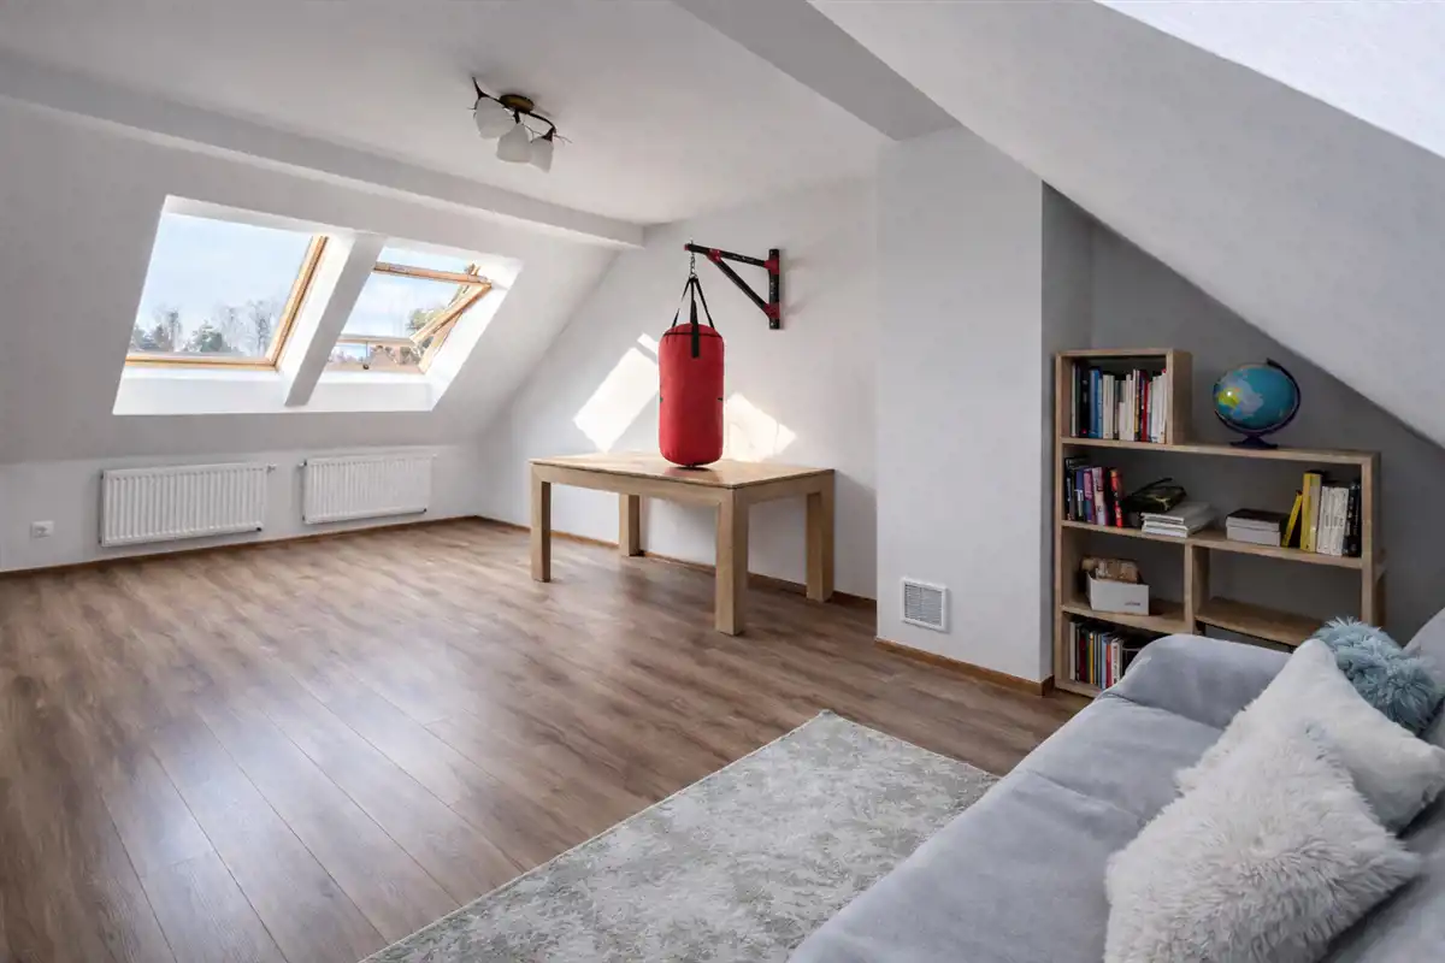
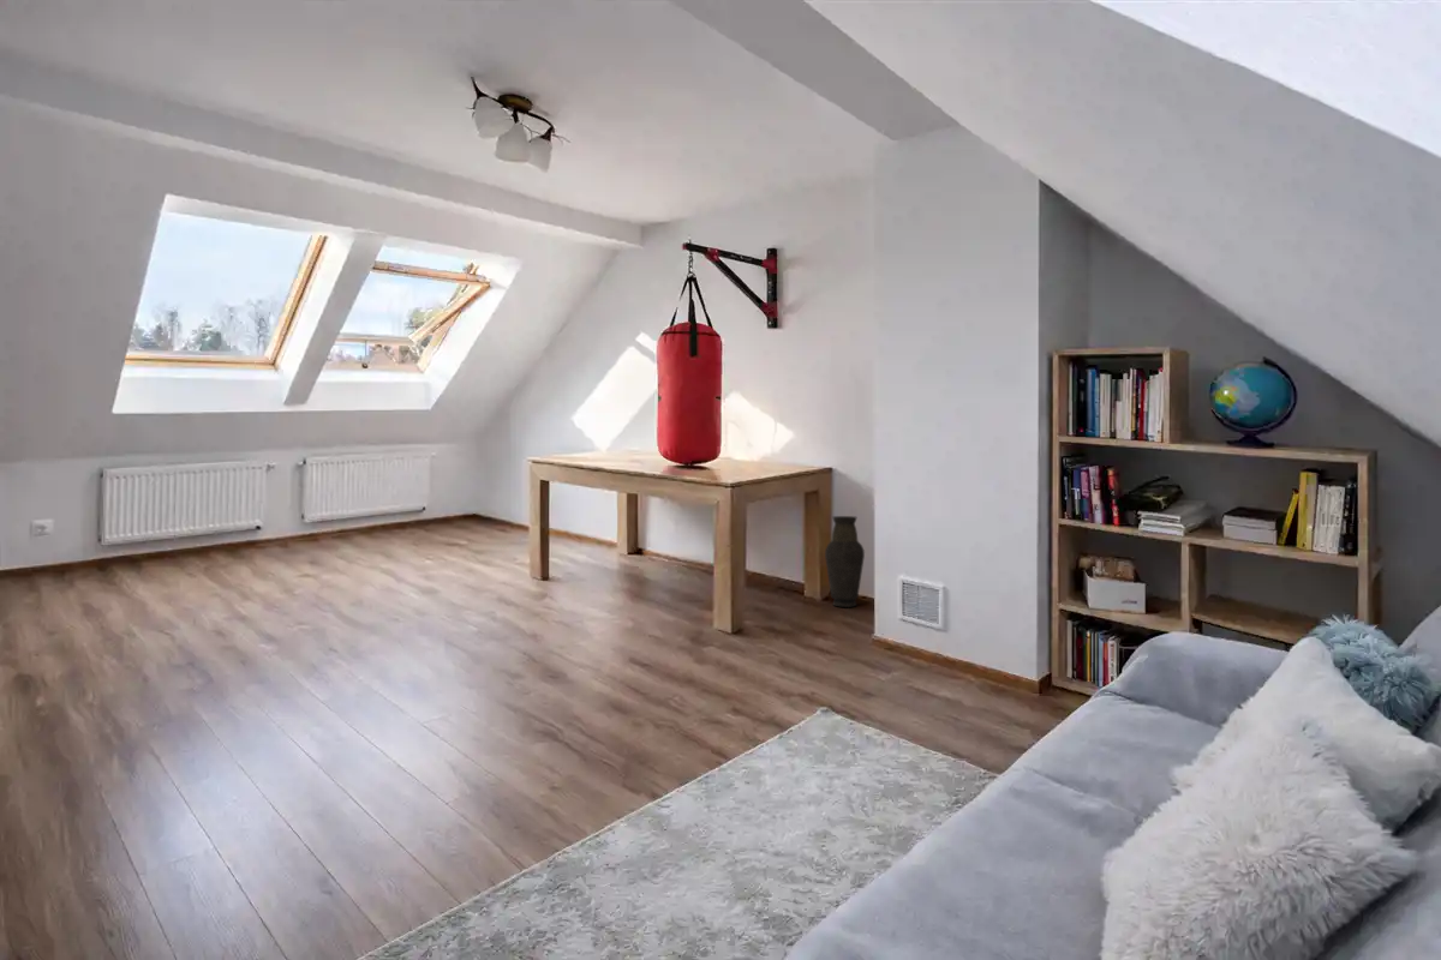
+ vase [824,515,866,608]
